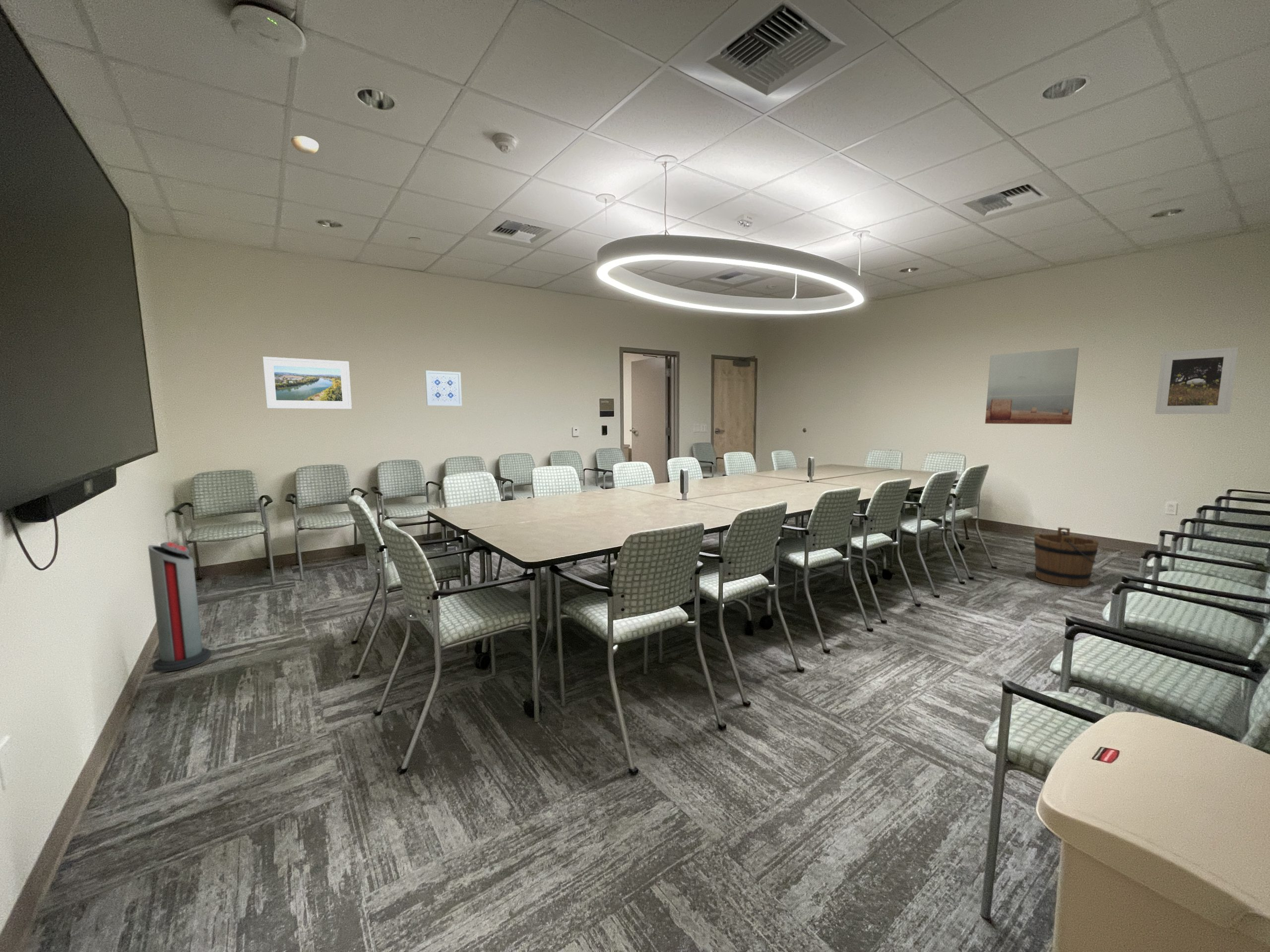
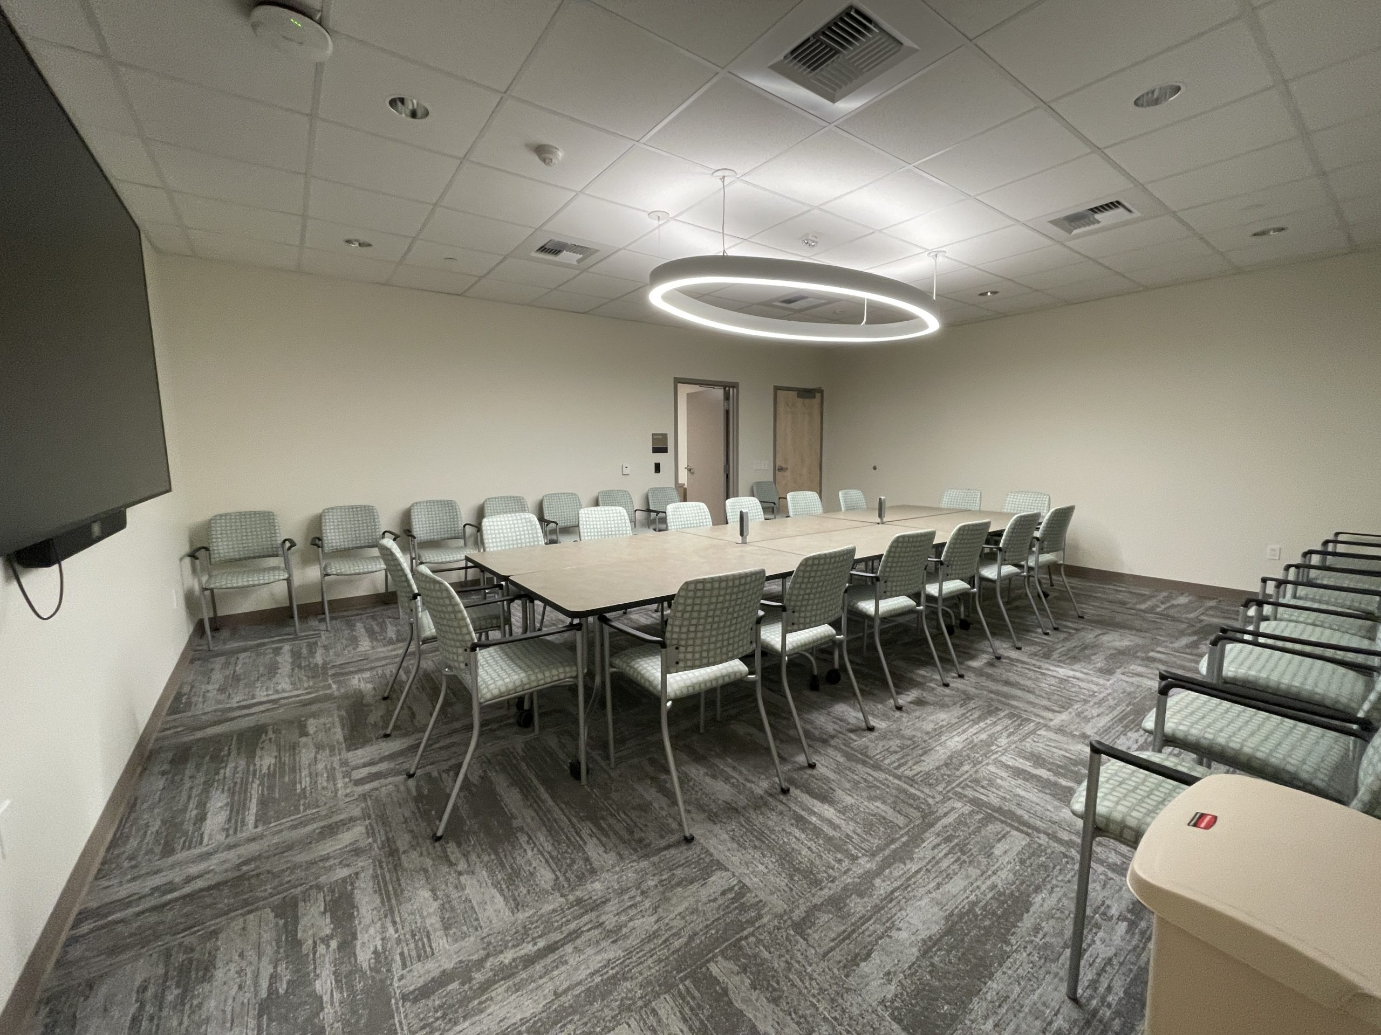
- wall art [985,347,1080,425]
- bucket [1033,527,1099,587]
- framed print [262,356,352,410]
- air purifier [148,541,212,672]
- wall art [425,370,462,407]
- smoke detector [290,135,319,154]
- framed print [1154,347,1239,415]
